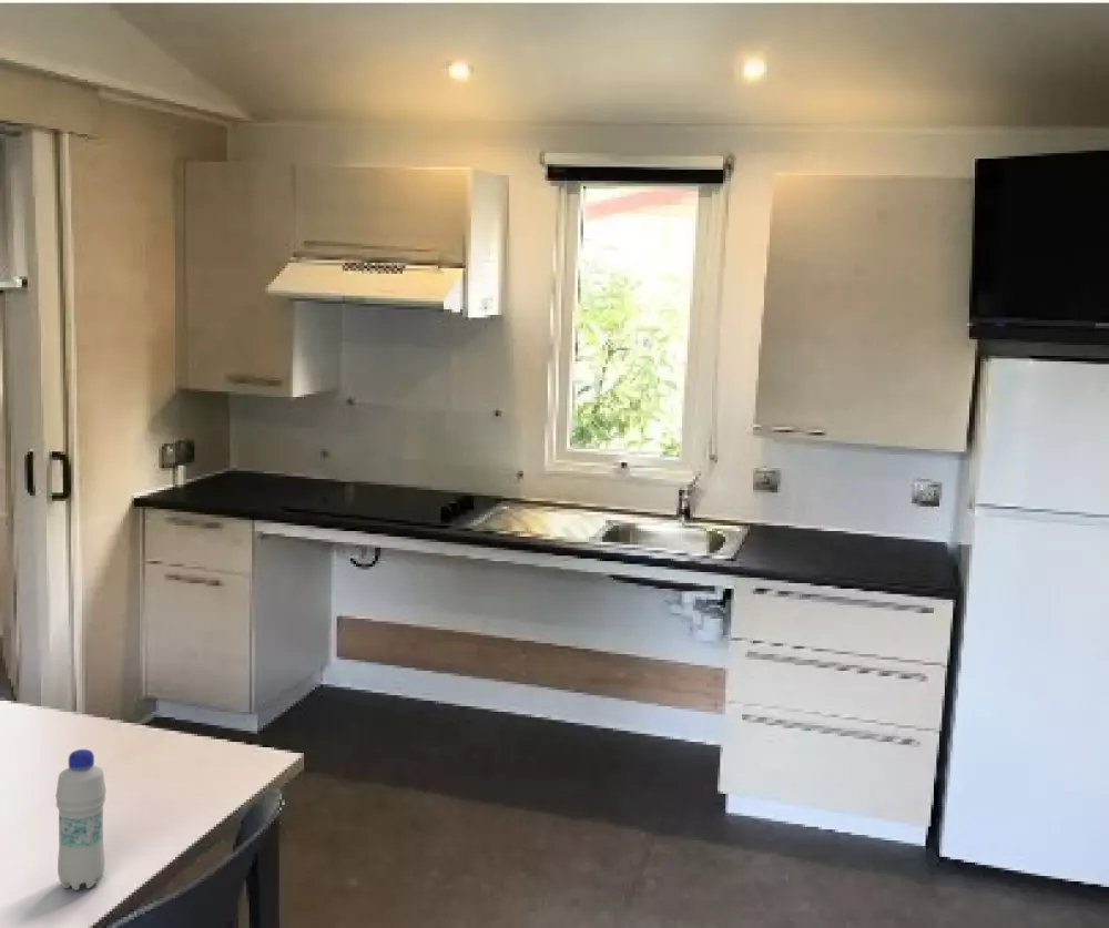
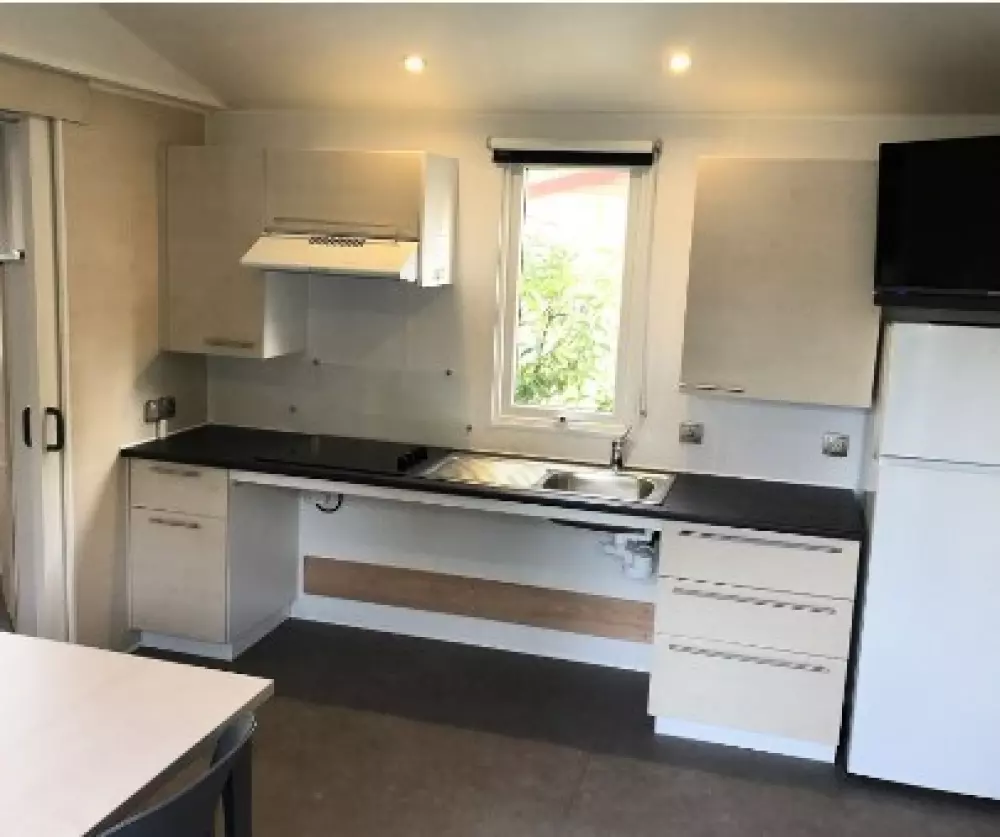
- bottle [54,748,108,891]
